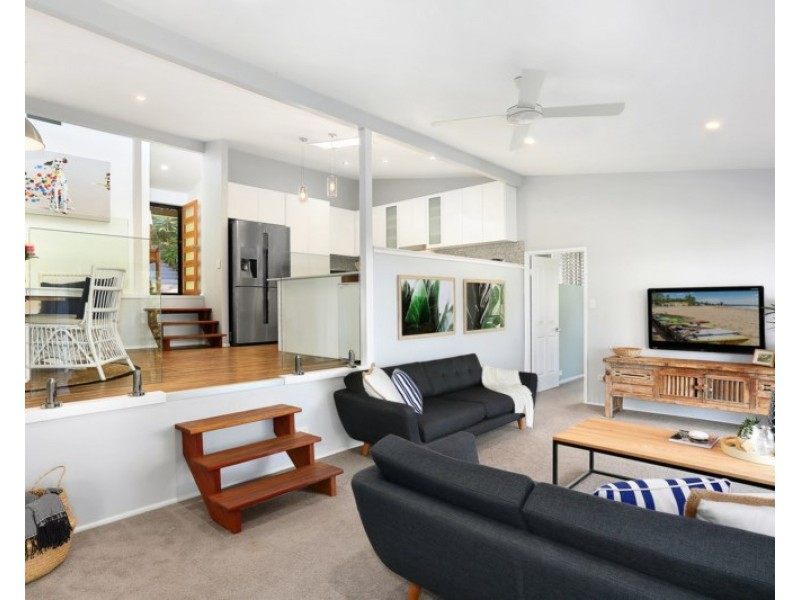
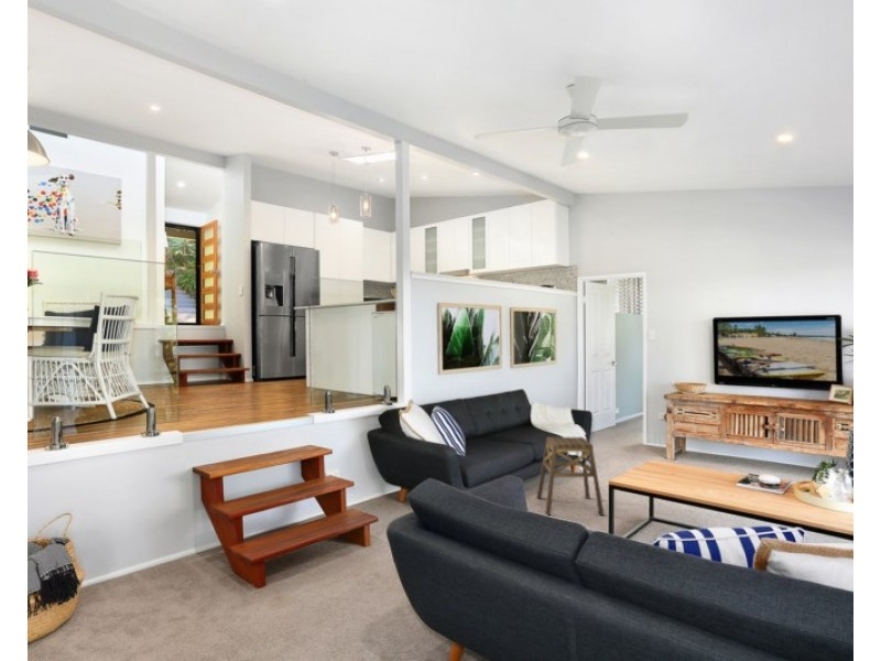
+ stool [535,436,606,517]
